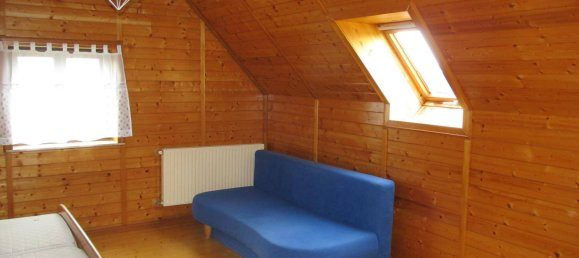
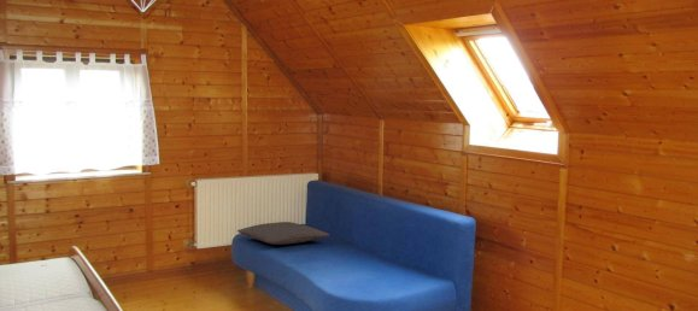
+ pillow [236,221,330,246]
